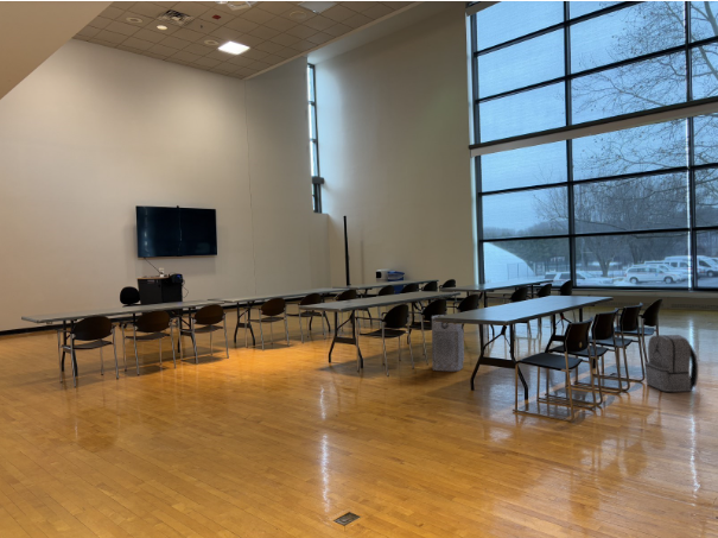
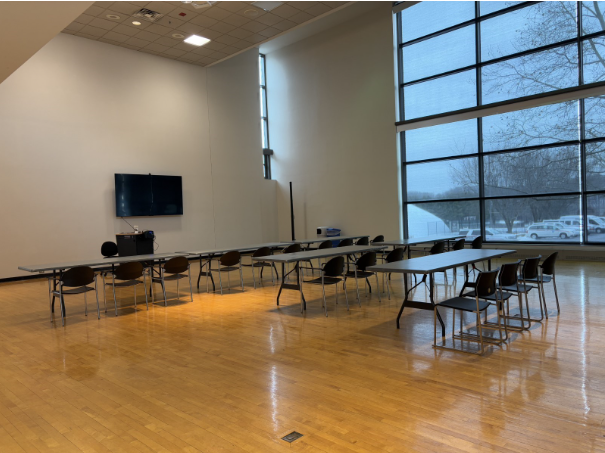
- air purifier [431,314,465,372]
- backpack [643,334,699,393]
